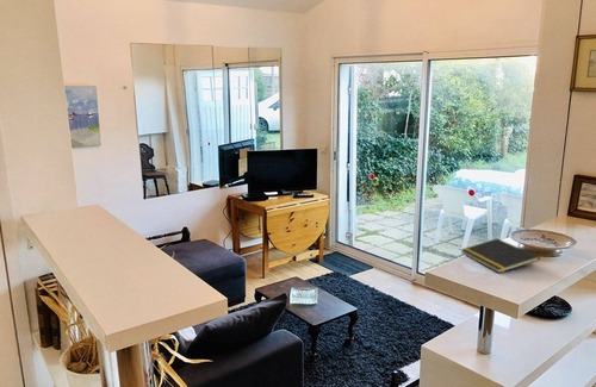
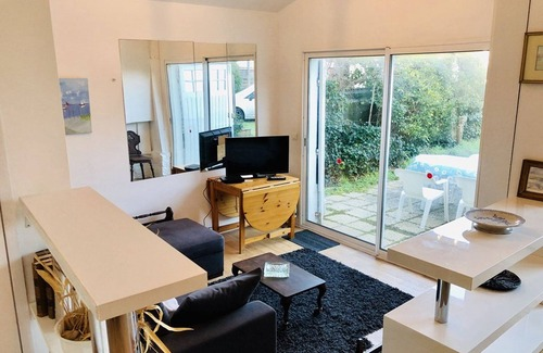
- notepad [460,238,541,274]
